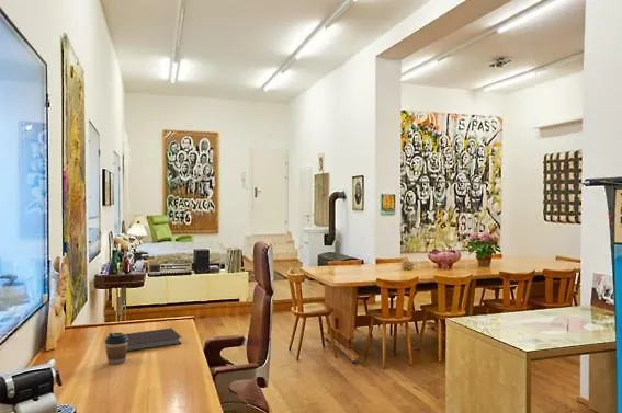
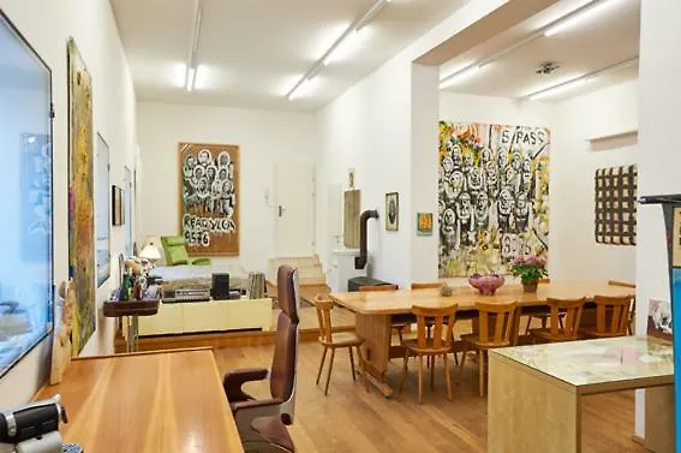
- notebook [125,328,183,353]
- coffee cup [104,332,128,365]
